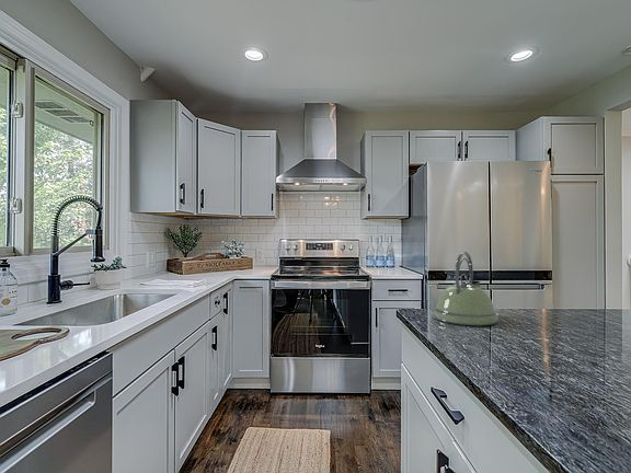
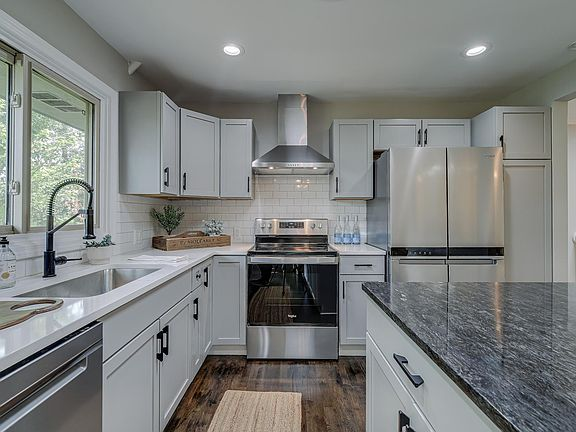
- kettle [433,251,500,326]
